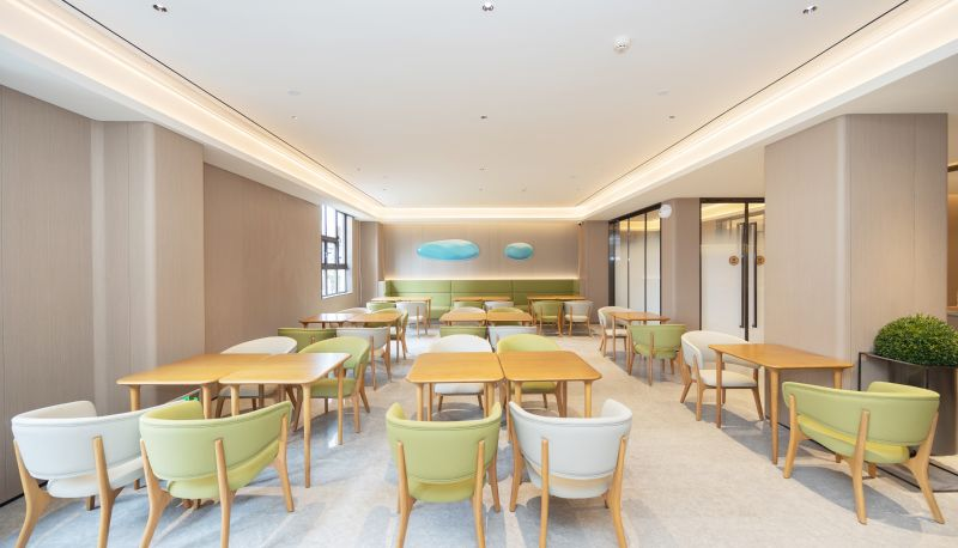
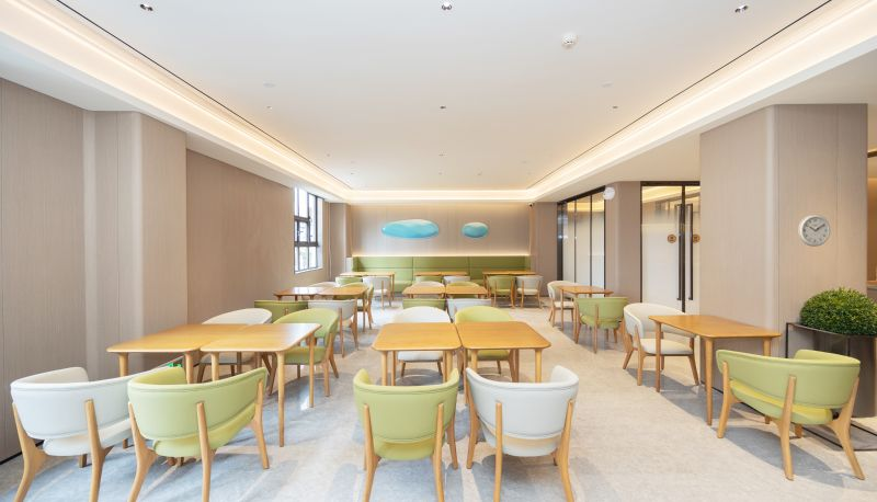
+ wall clock [797,214,831,248]
